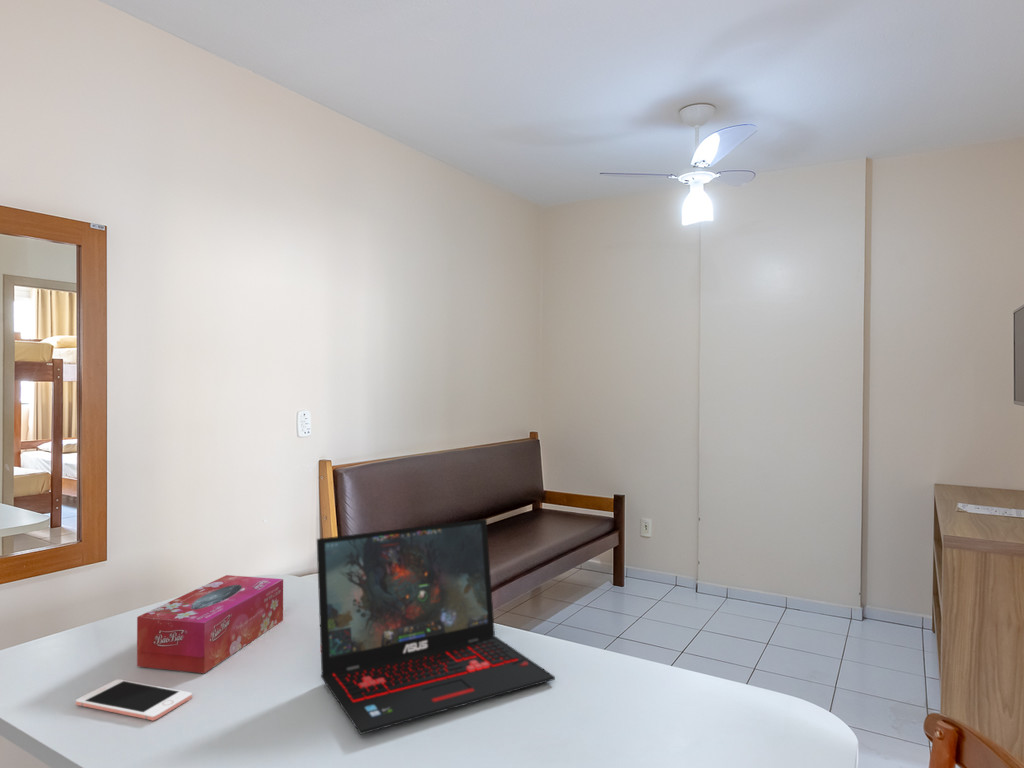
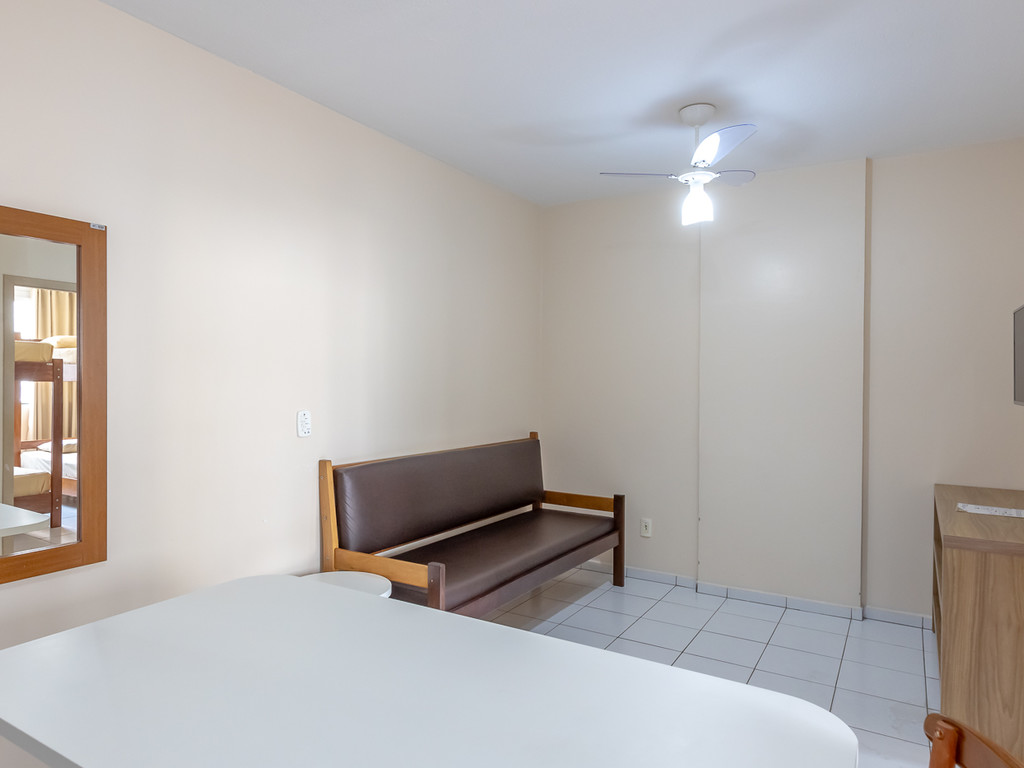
- cell phone [75,678,193,721]
- laptop [316,518,556,735]
- tissue box [136,574,284,674]
